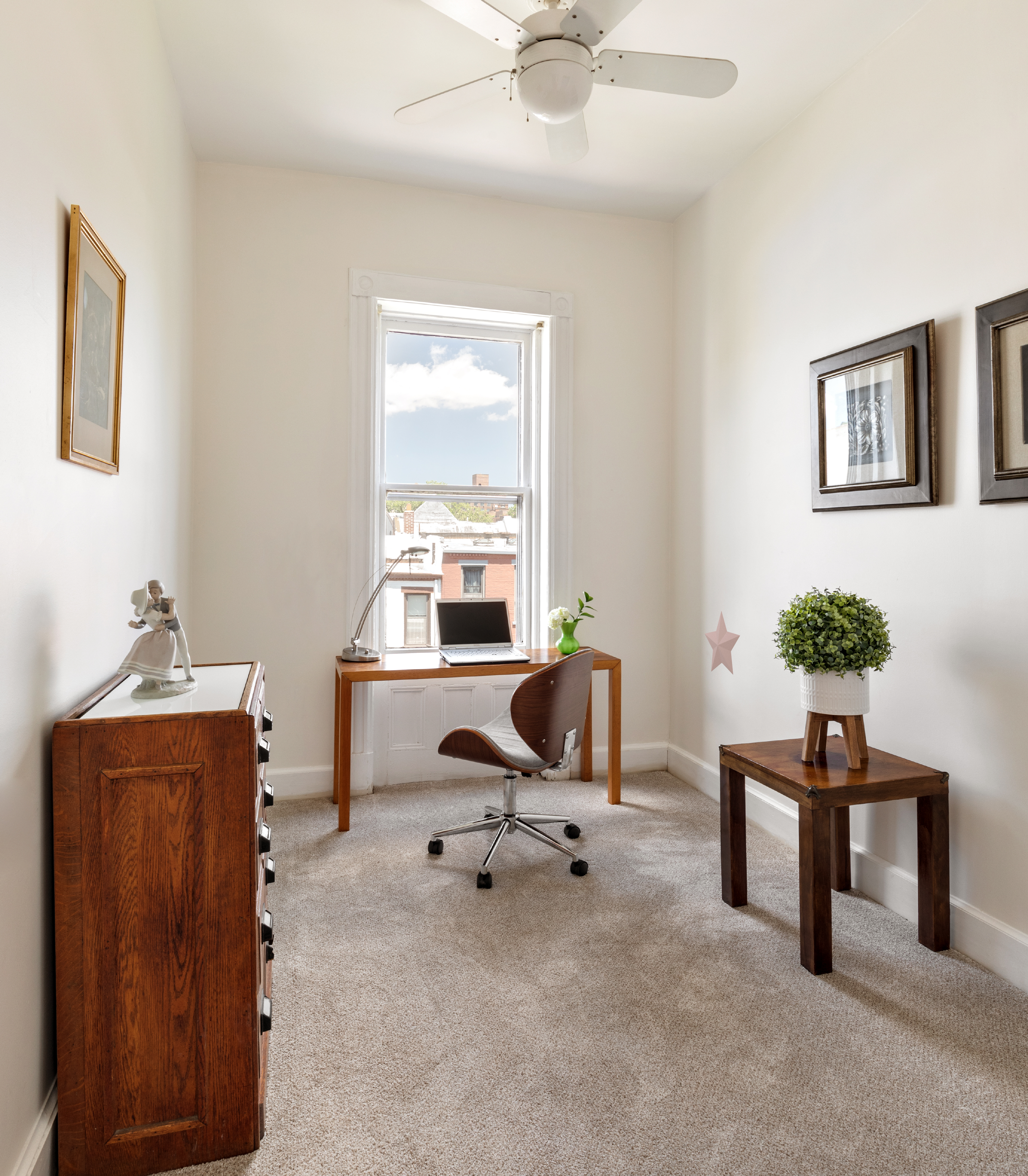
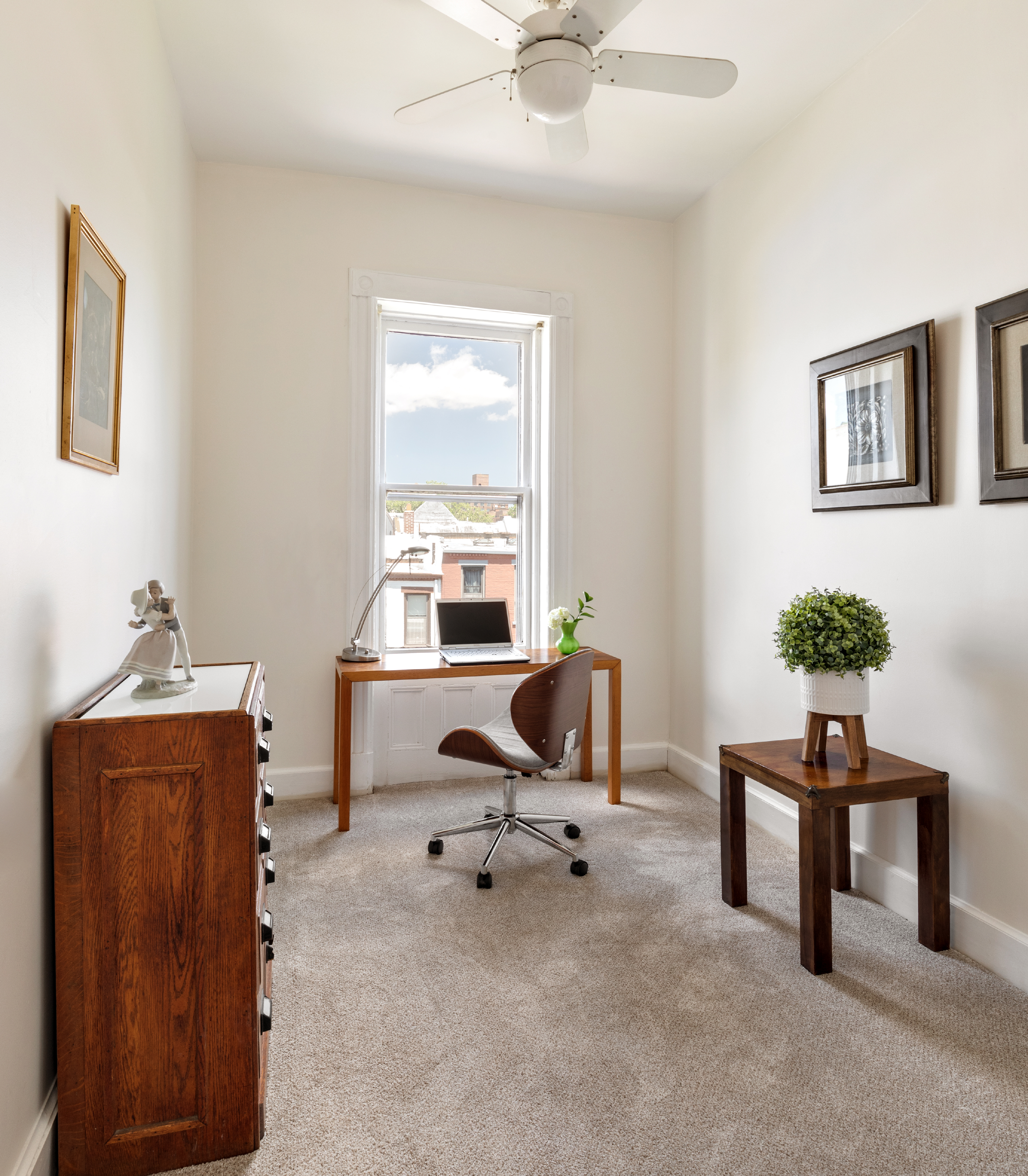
- decorative star [705,611,740,675]
